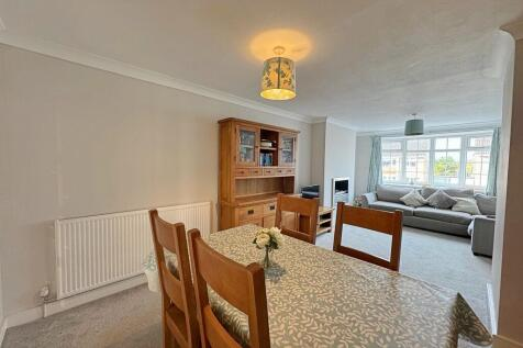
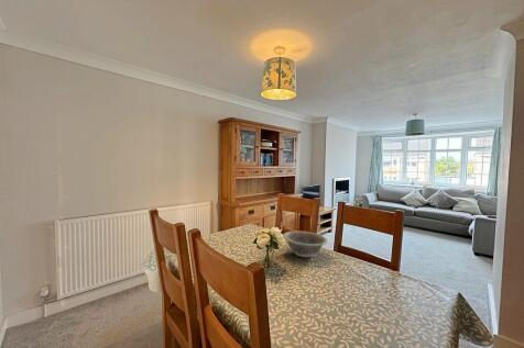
+ decorative bowl [282,229,328,258]
